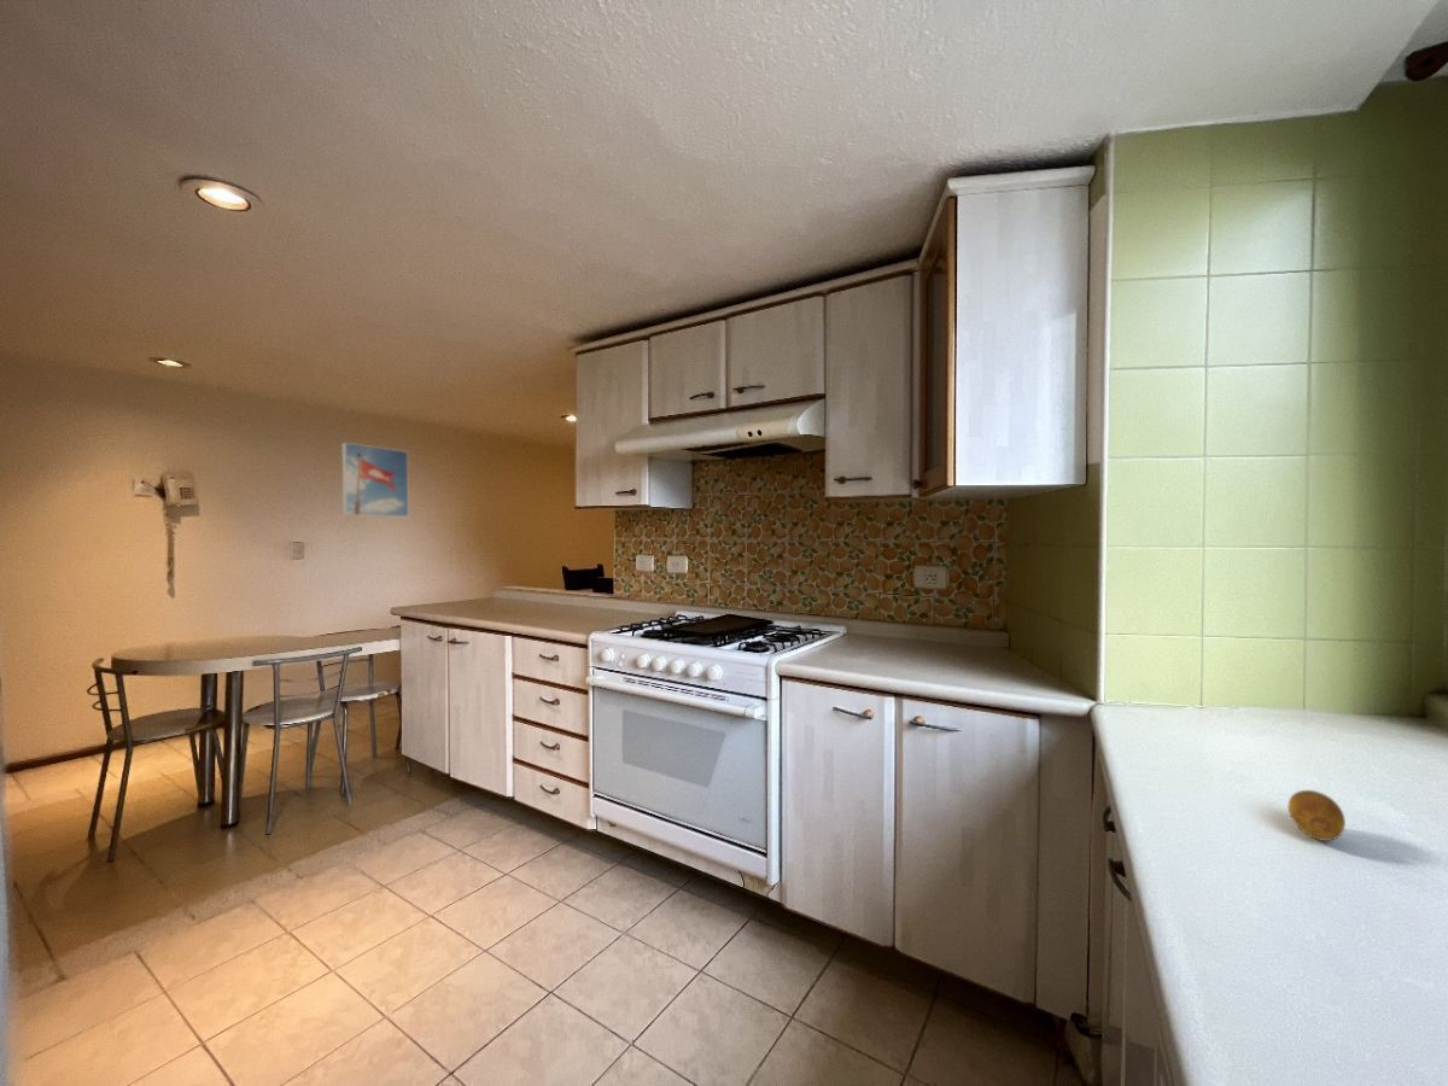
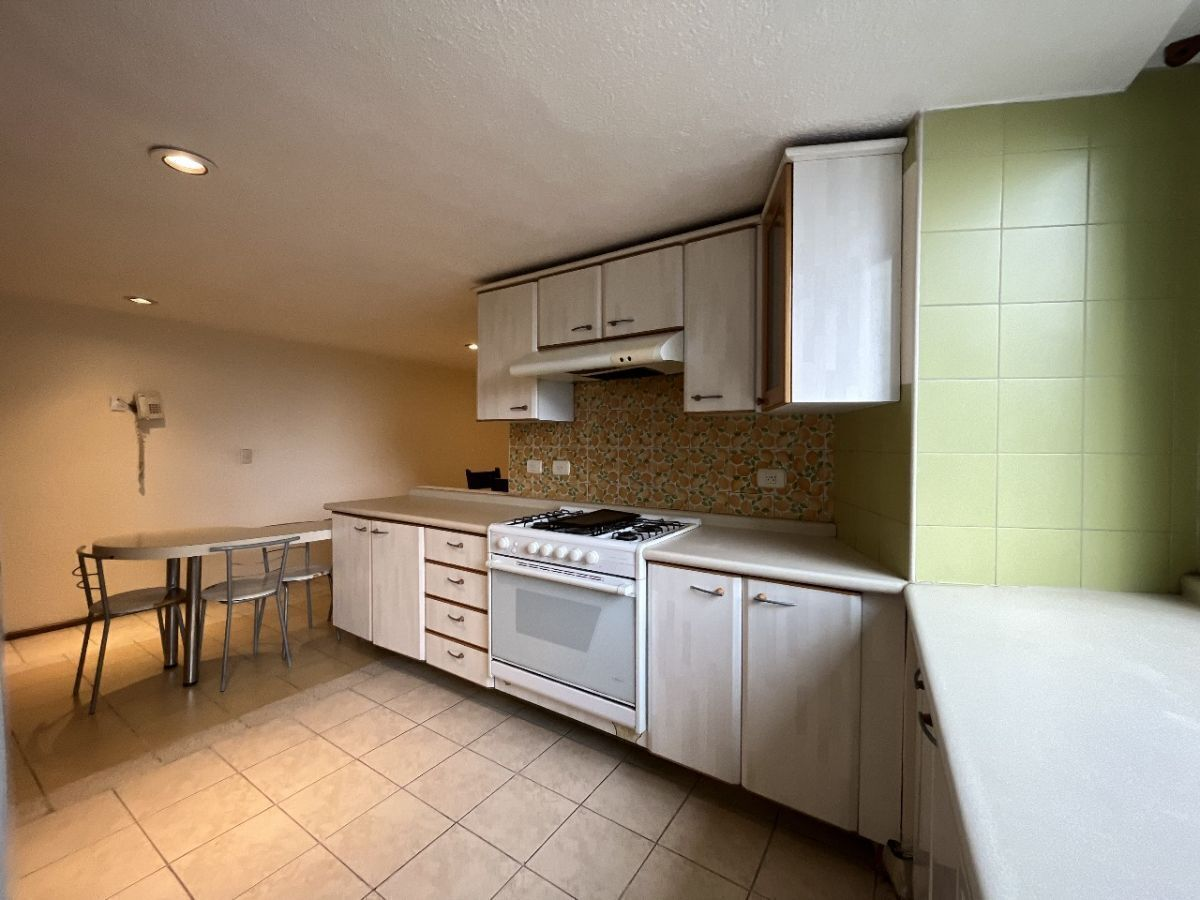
- fruit [1288,789,1347,842]
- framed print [341,442,409,518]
